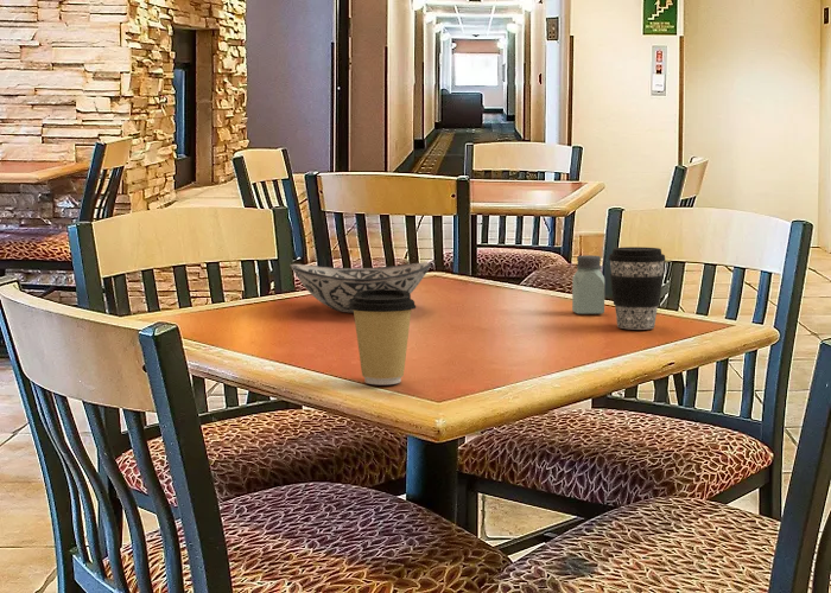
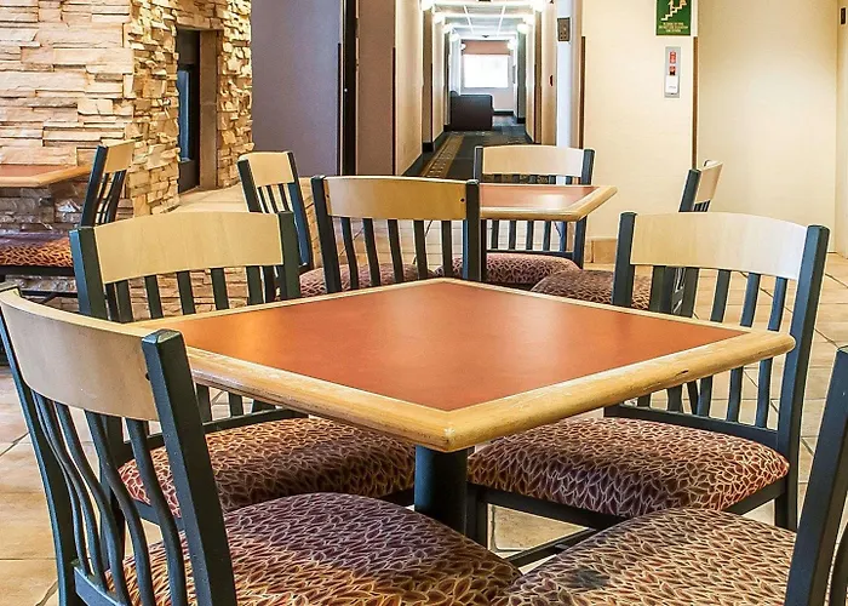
- saltshaker [571,254,605,315]
- decorative bowl [290,261,432,313]
- coffee cup [348,289,417,385]
- coffee cup [608,246,666,331]
